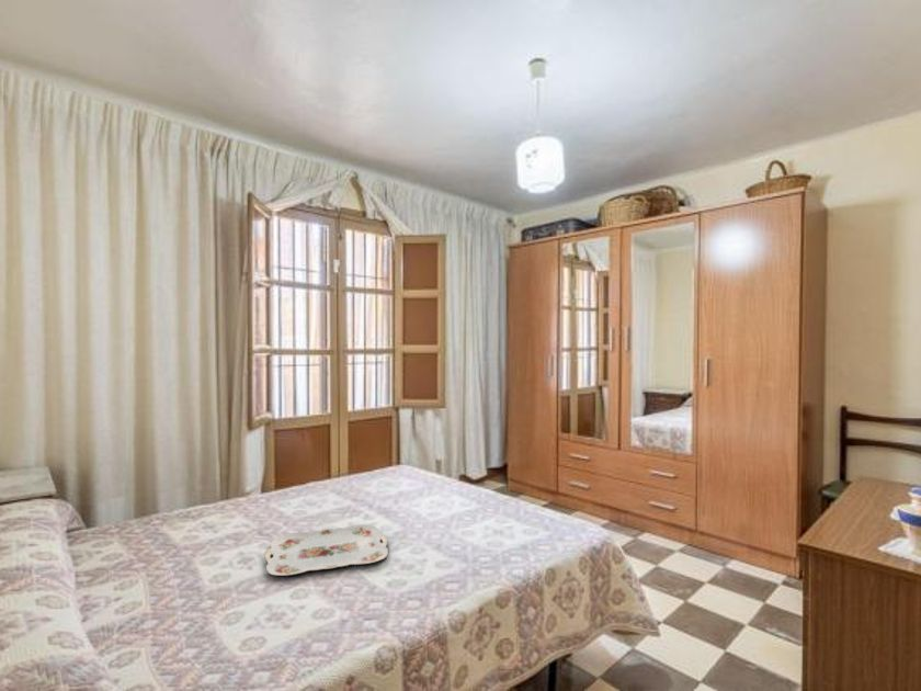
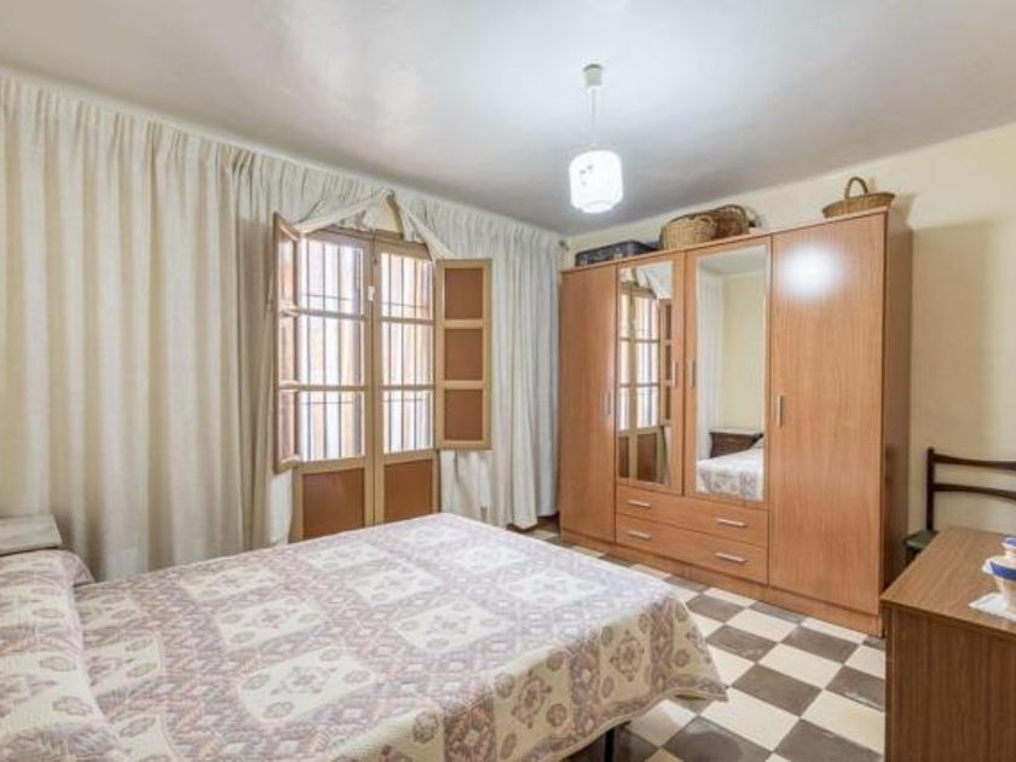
- serving tray [263,523,389,577]
